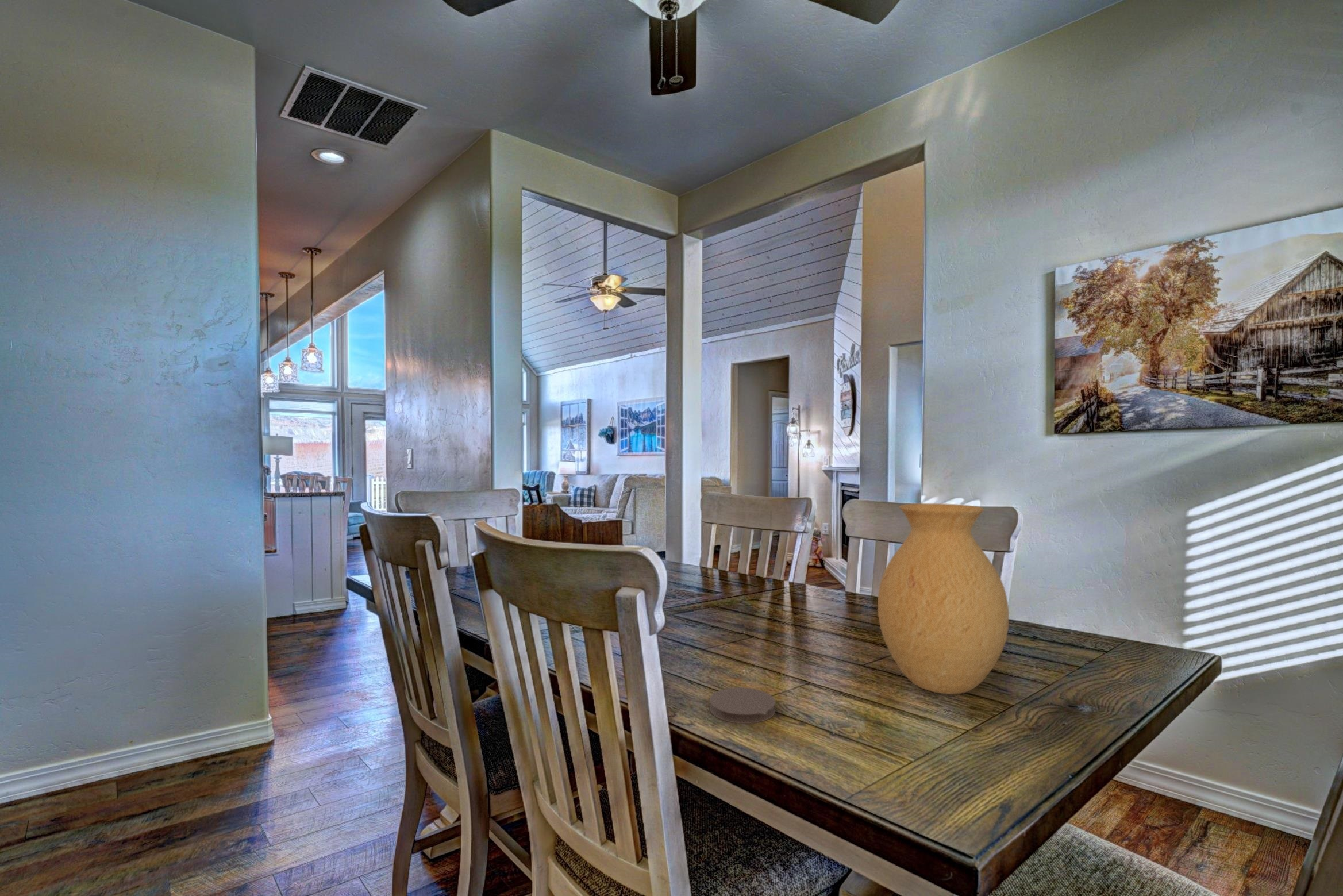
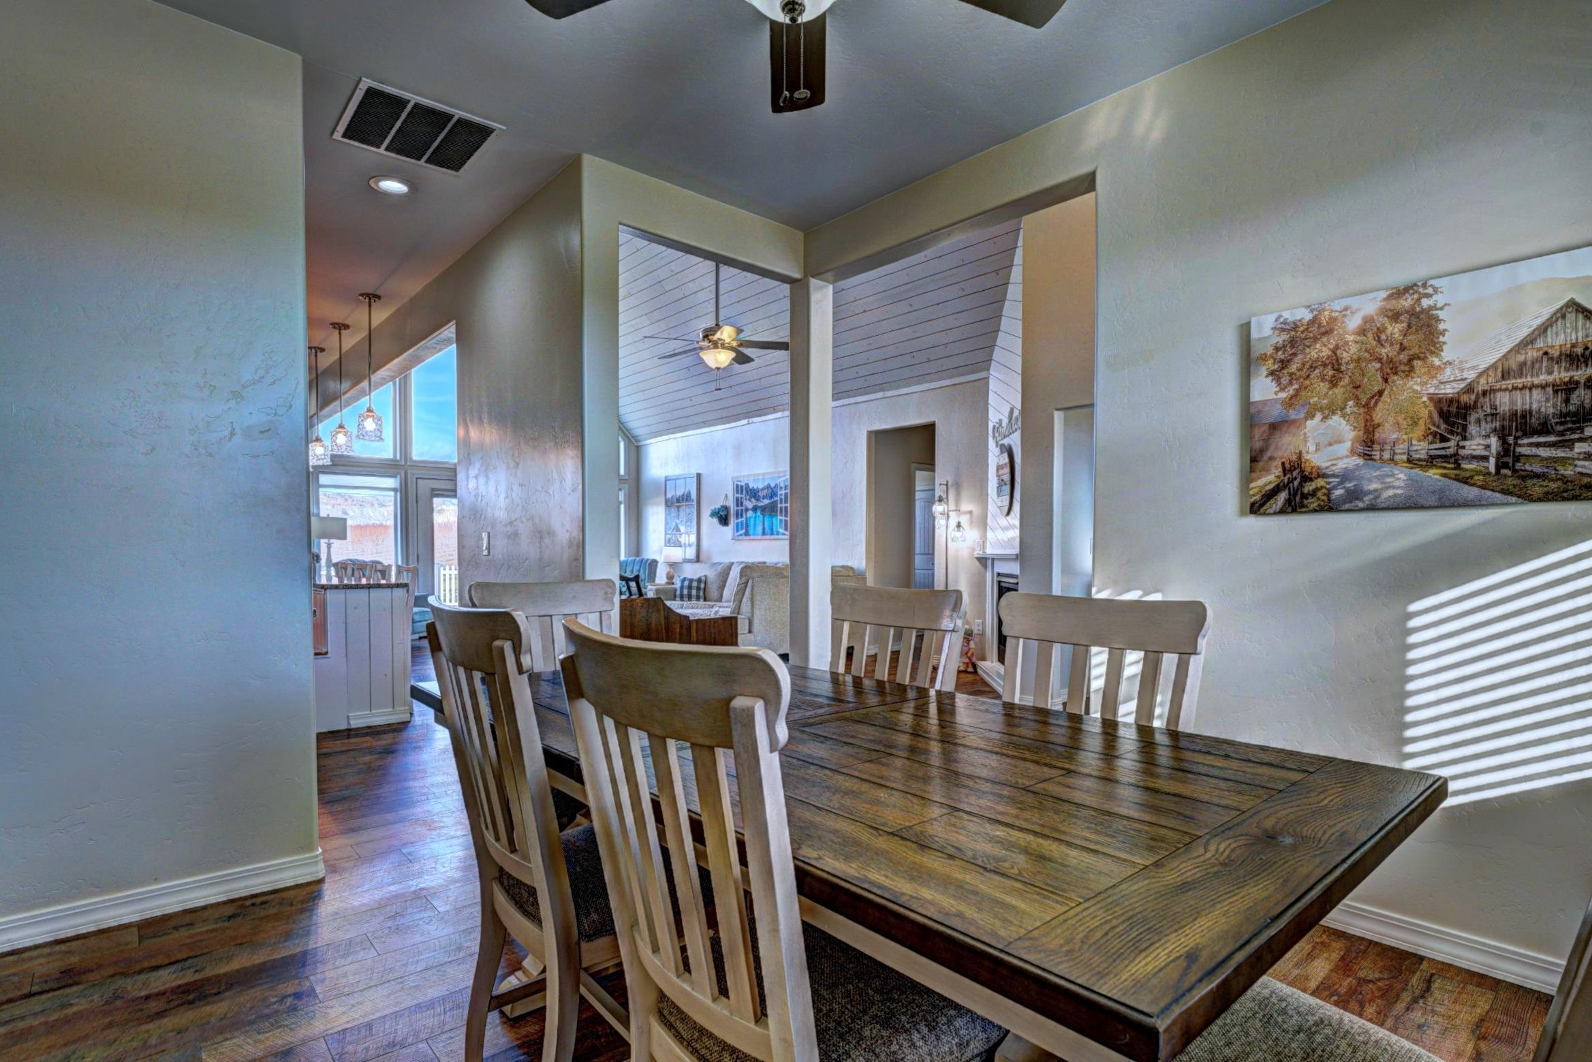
- coaster [709,687,776,724]
- vase [877,503,1010,695]
